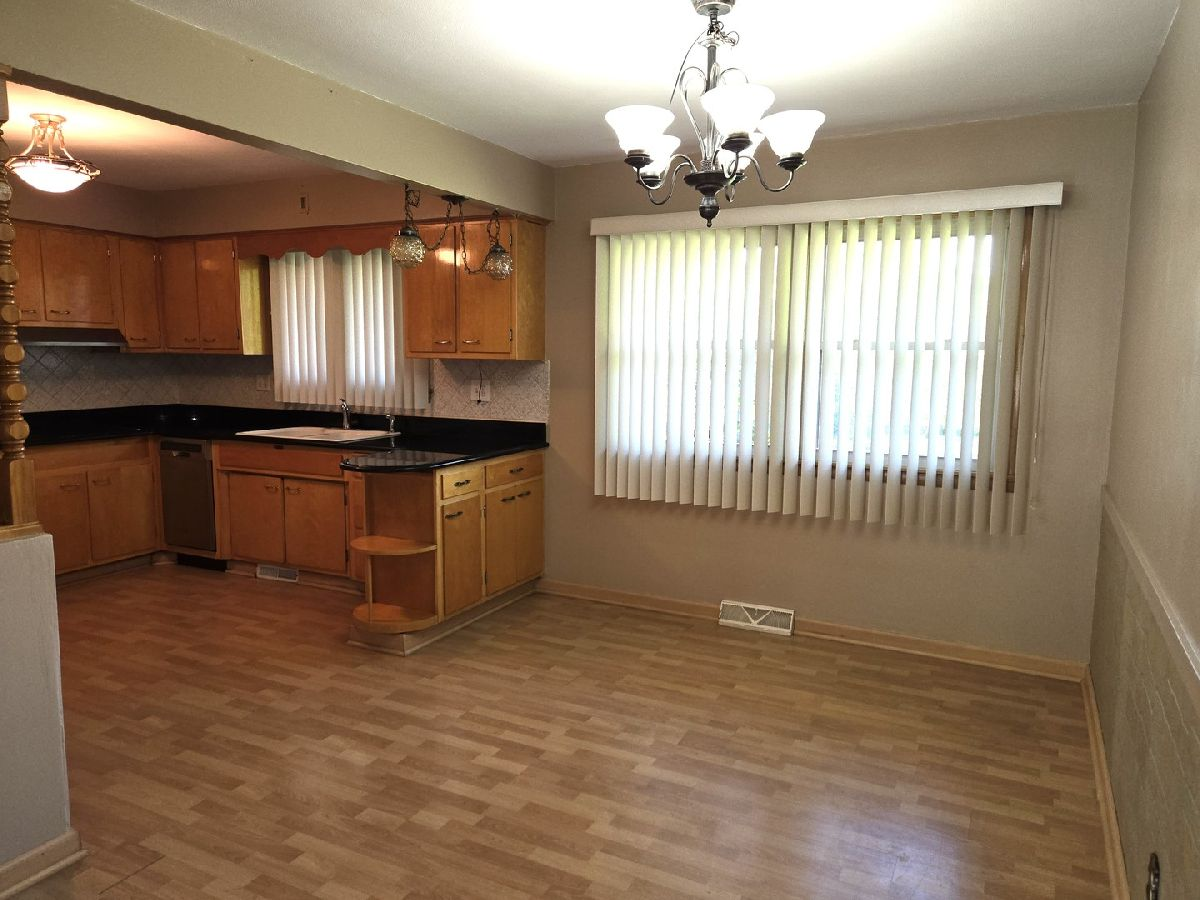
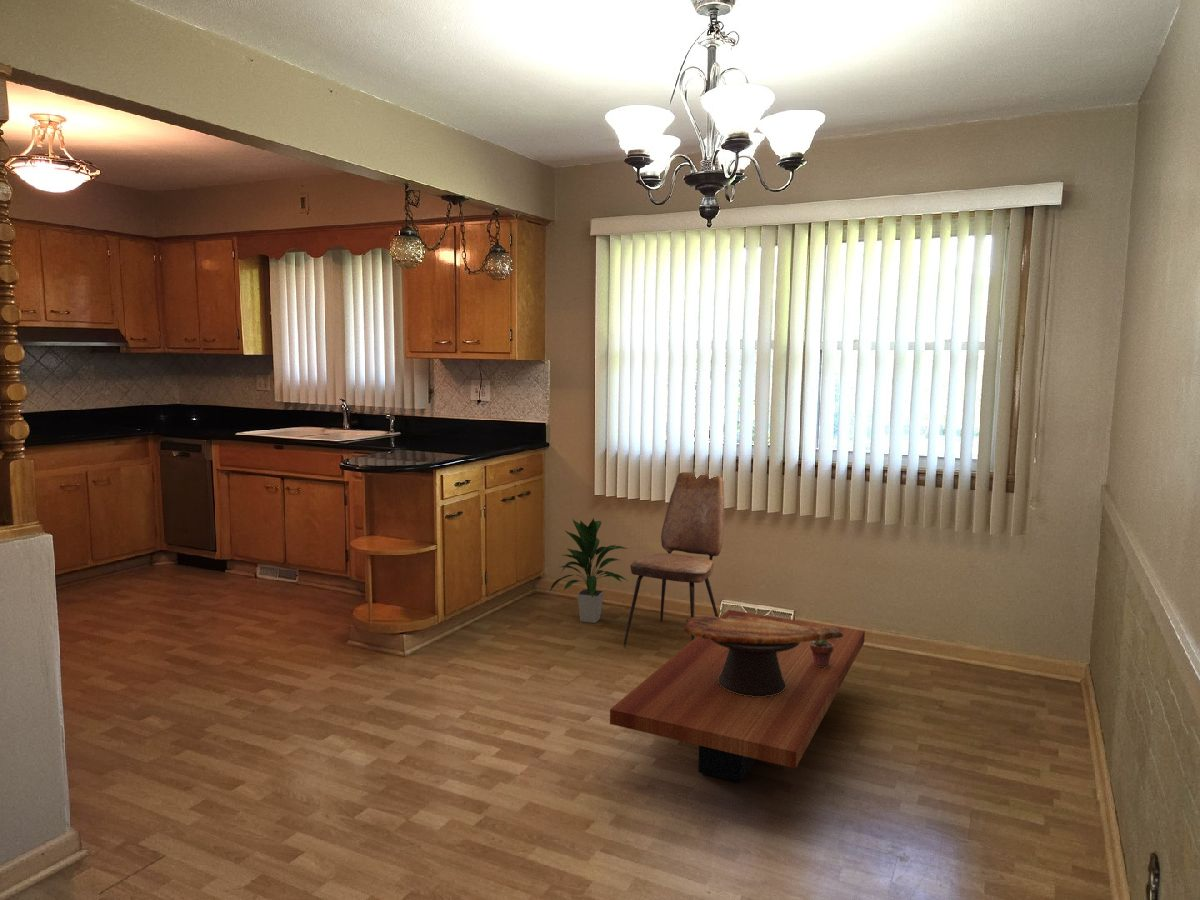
+ indoor plant [549,517,630,624]
+ coffee table [609,609,866,784]
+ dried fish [683,615,843,697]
+ potted succulent [810,640,833,668]
+ dining chair [622,471,725,648]
